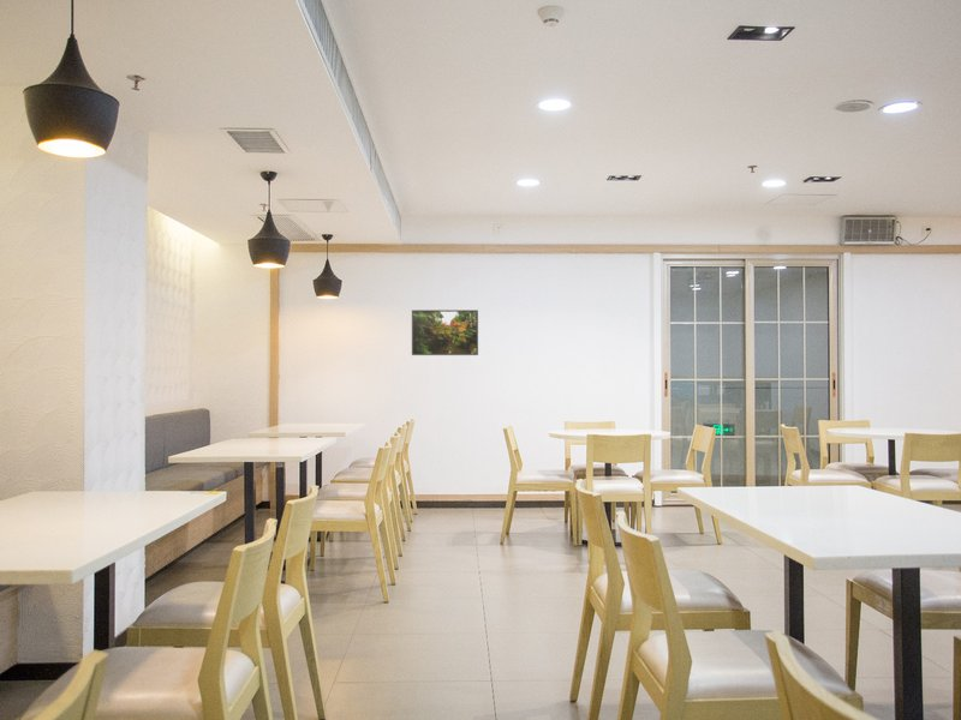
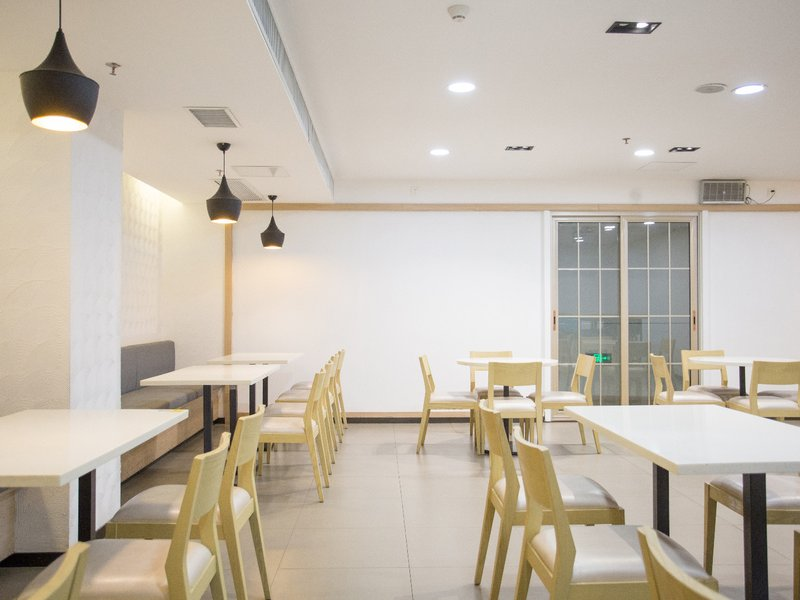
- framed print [411,308,479,356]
